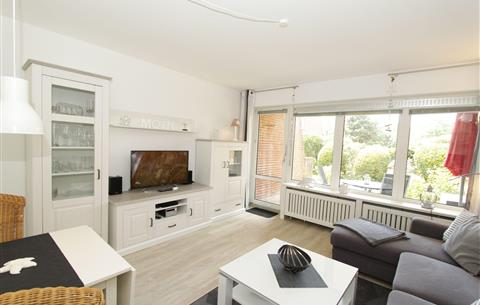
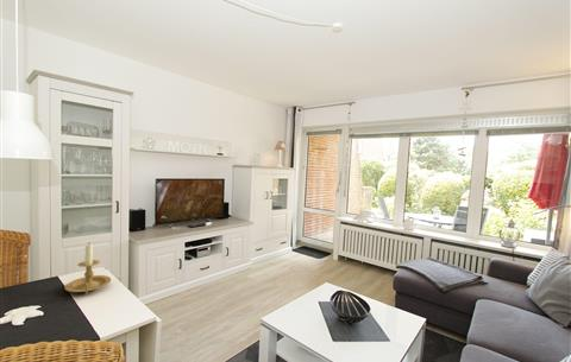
+ candle holder [64,241,112,296]
